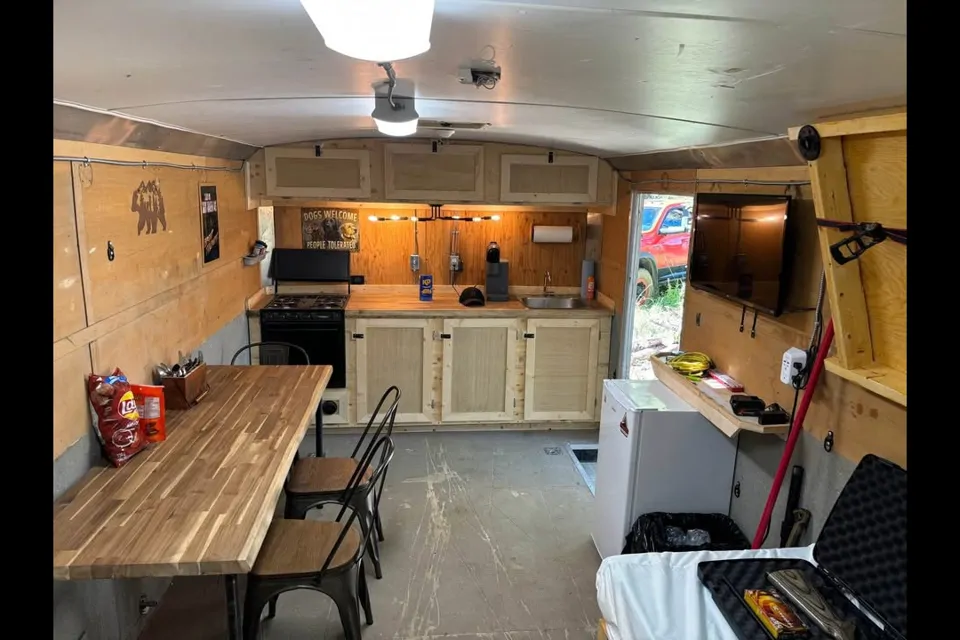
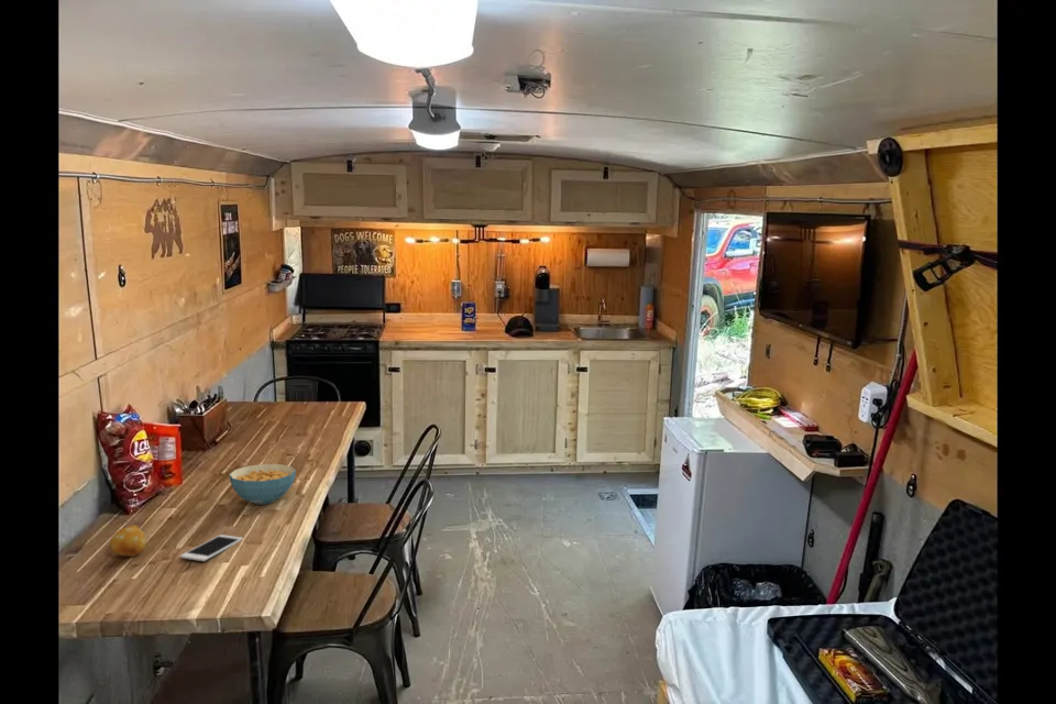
+ cereal bowl [228,463,297,506]
+ fruit [109,524,147,558]
+ cell phone [179,534,244,562]
